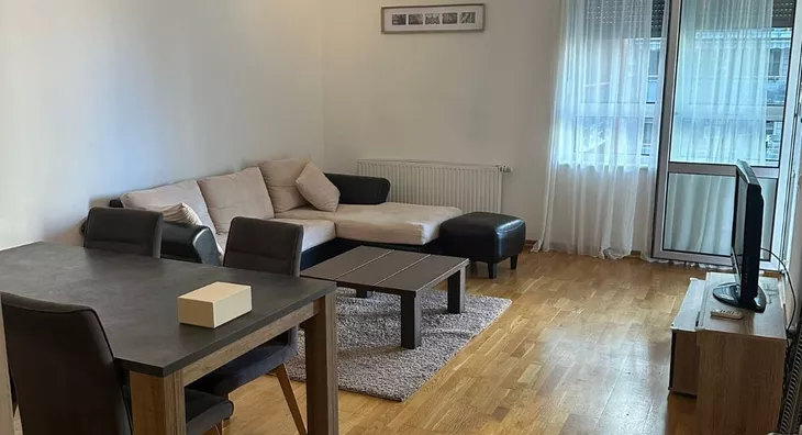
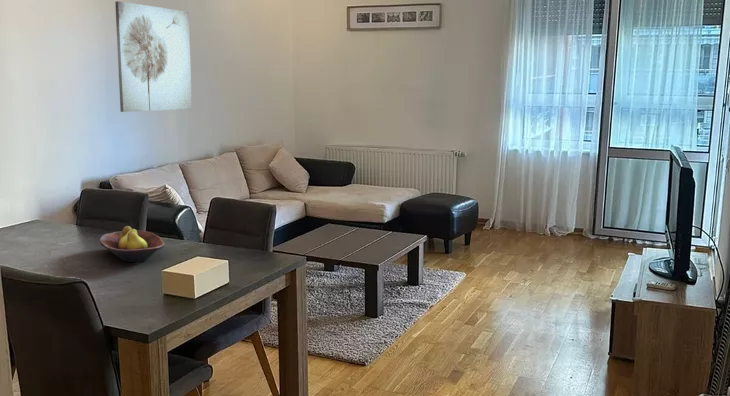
+ fruit bowl [98,225,166,263]
+ wall art [114,0,193,113]
